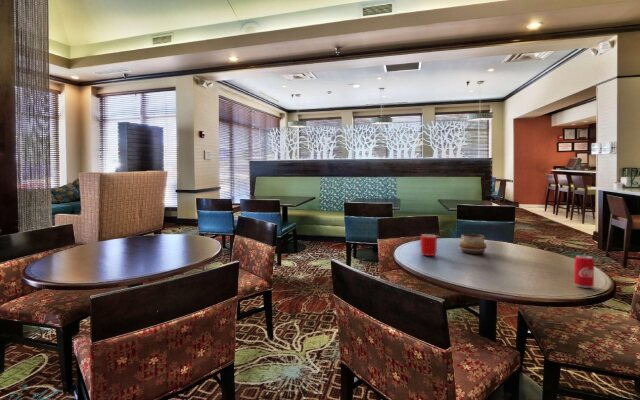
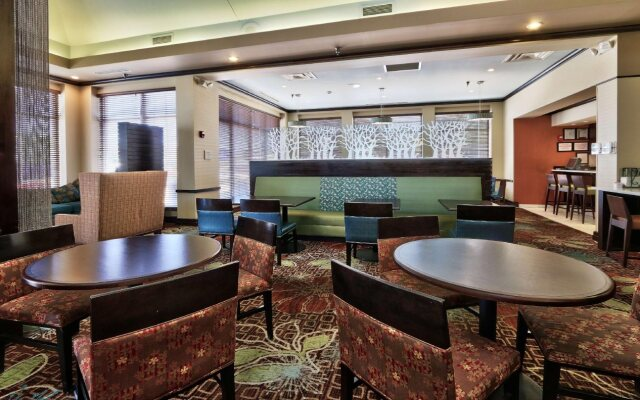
- cup [419,233,438,257]
- beverage can [573,254,595,289]
- decorative bowl [458,233,488,255]
